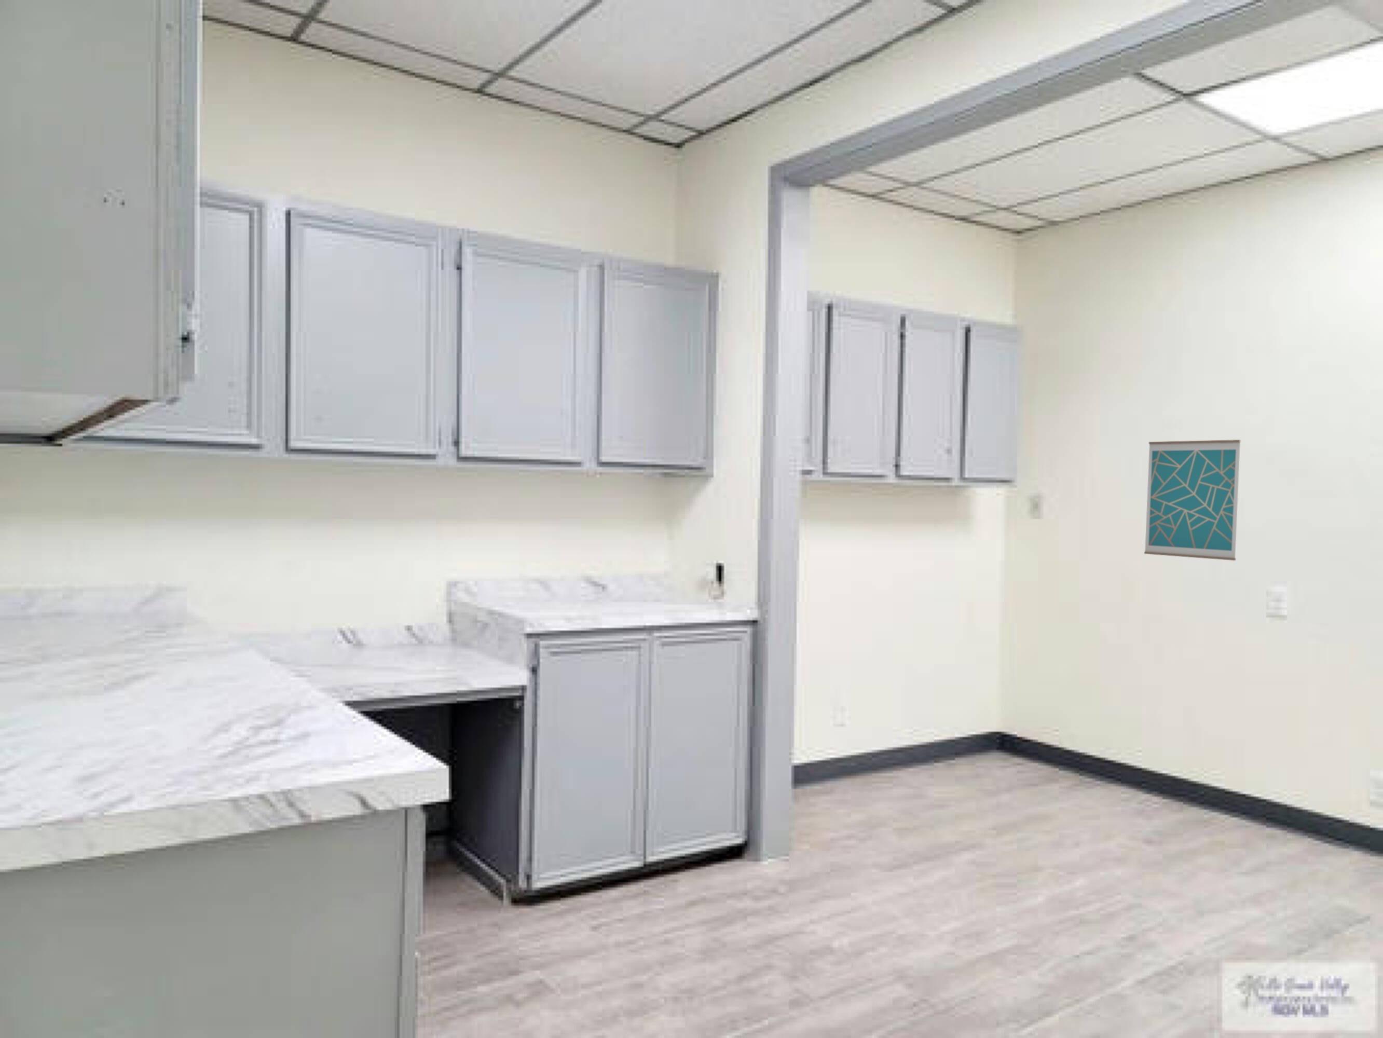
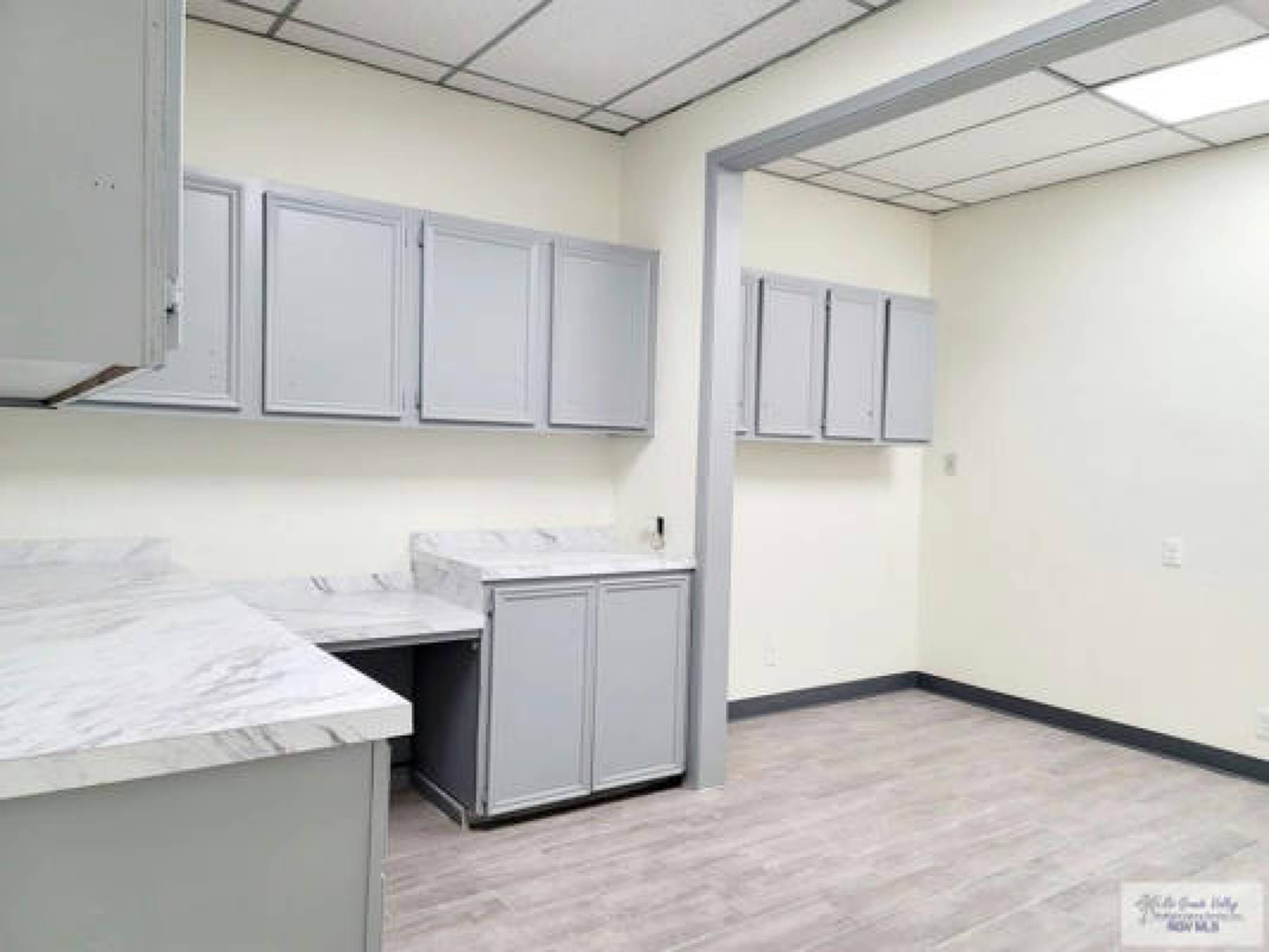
- wall art [1143,439,1241,562]
